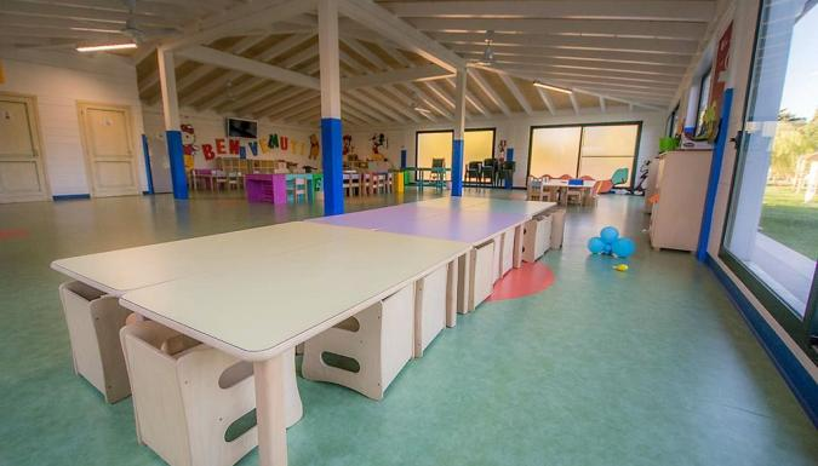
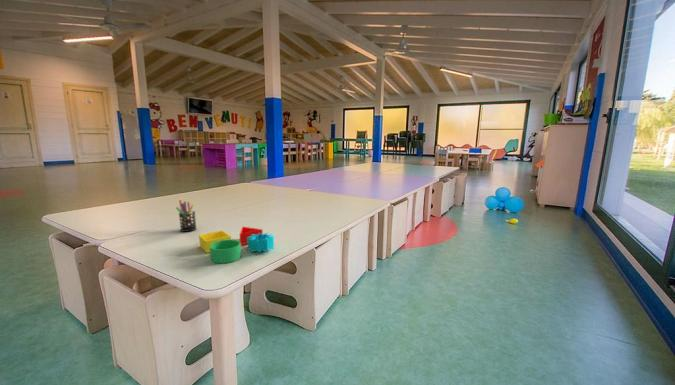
+ pen holder [175,199,198,233]
+ toy blocks [198,226,275,264]
